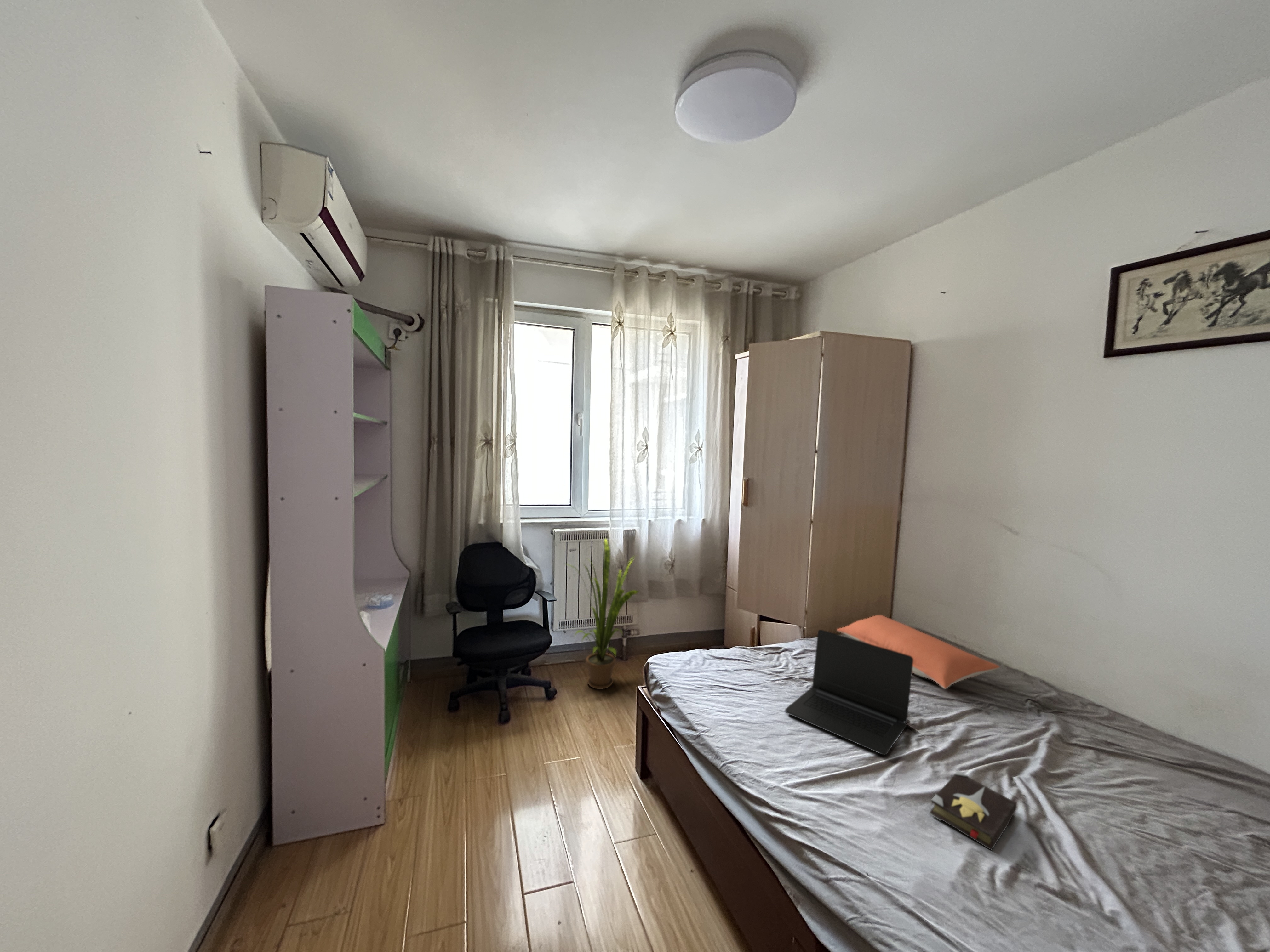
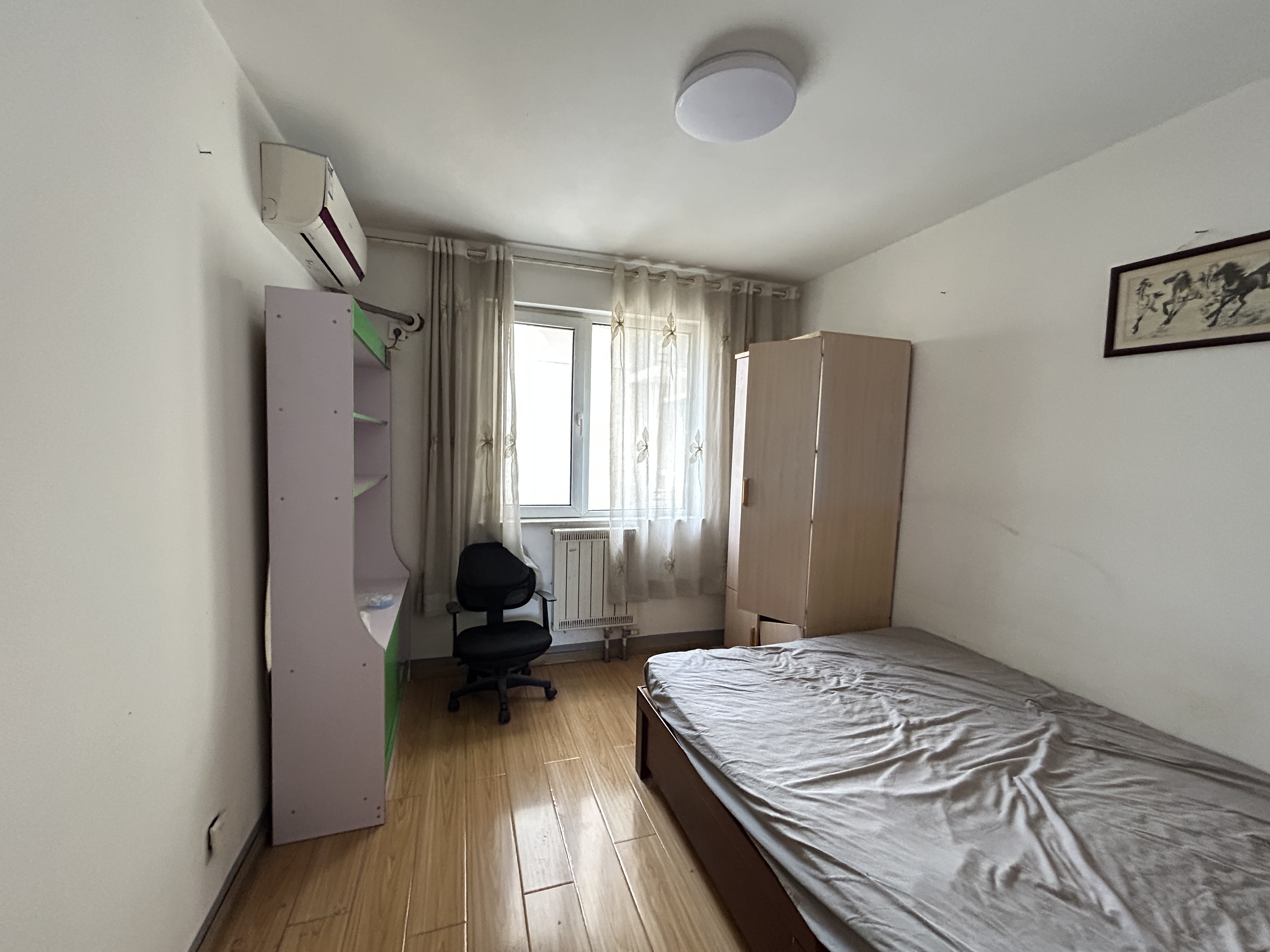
- laptop [785,629,913,755]
- house plant [562,538,640,689]
- pillow [836,615,1000,689]
- hardback book [929,770,1016,851]
